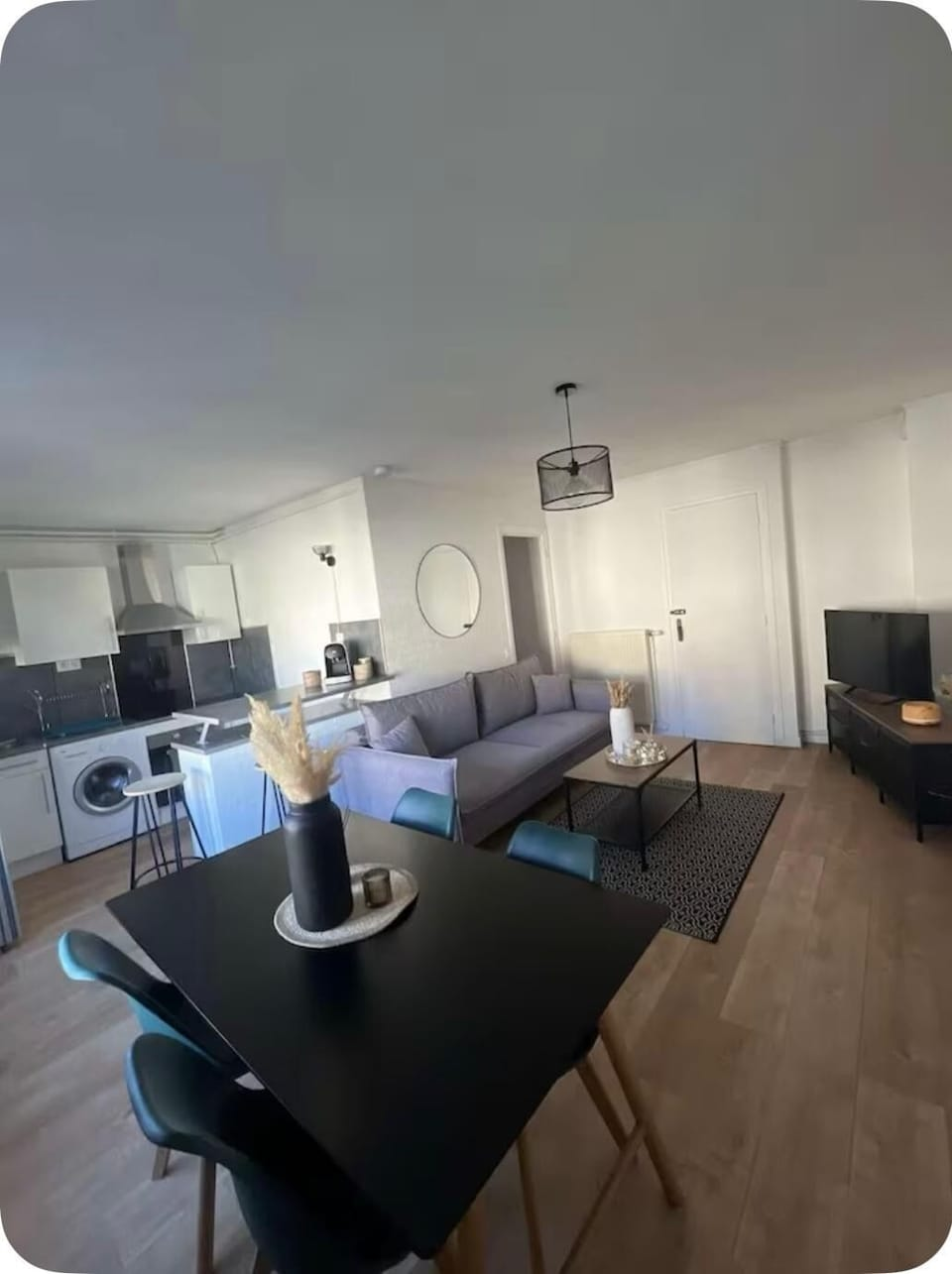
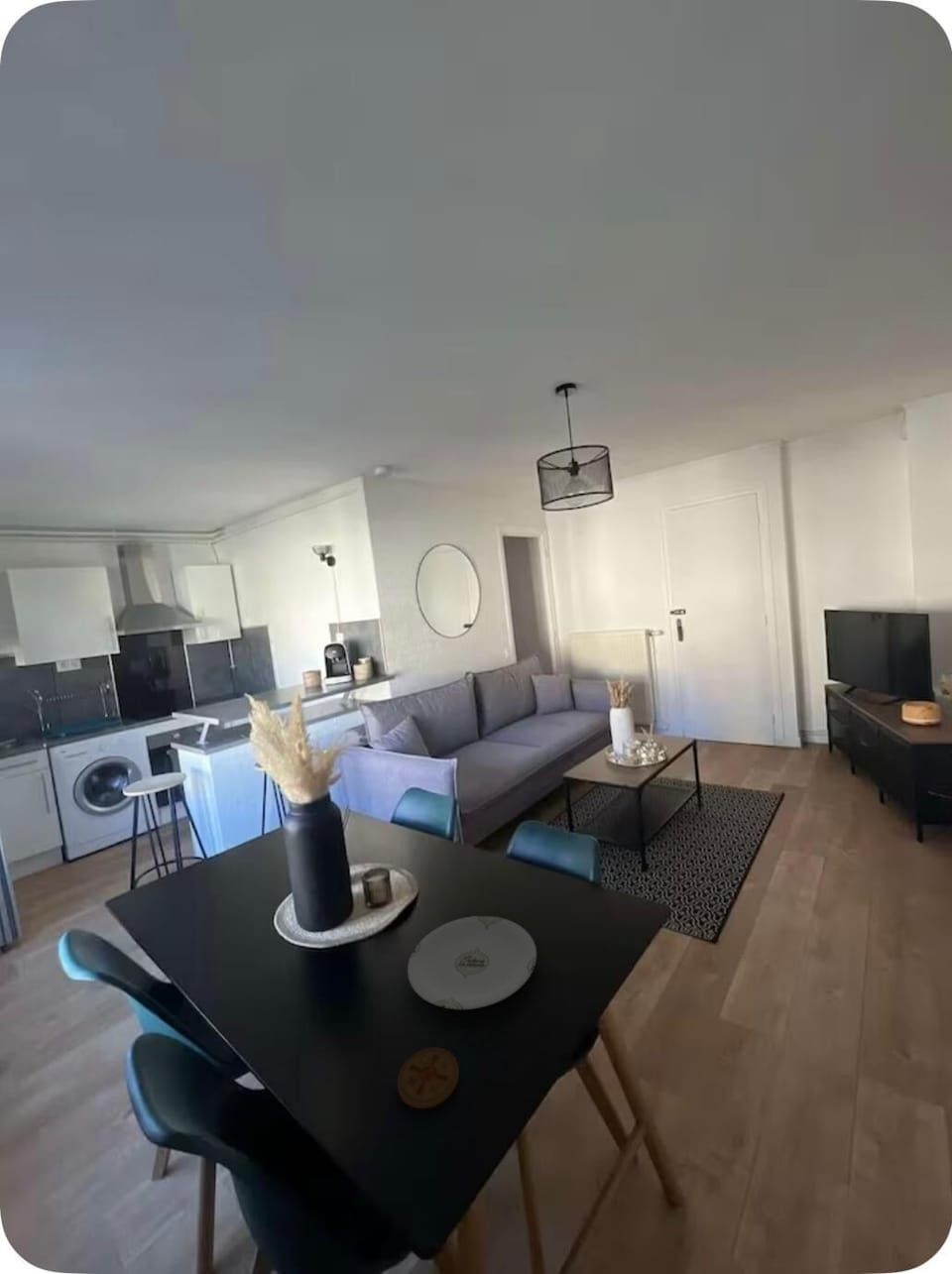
+ coaster [396,1046,460,1109]
+ plate [407,915,537,1010]
